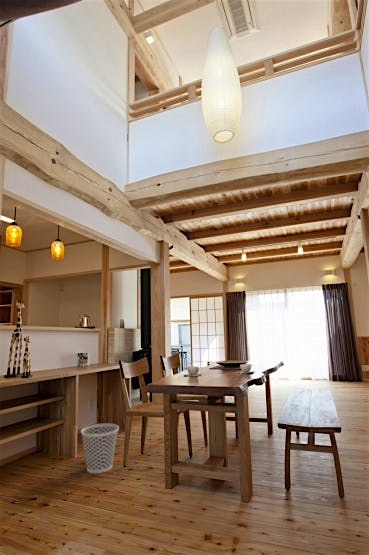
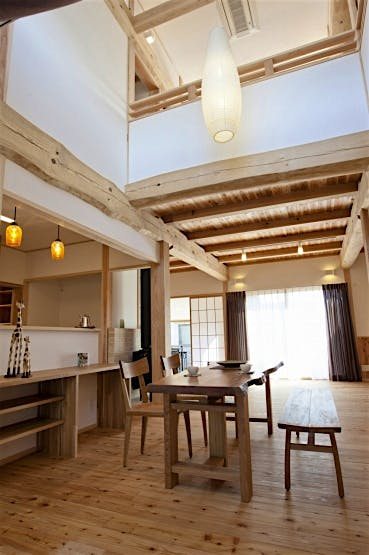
- wastebasket [80,423,120,474]
